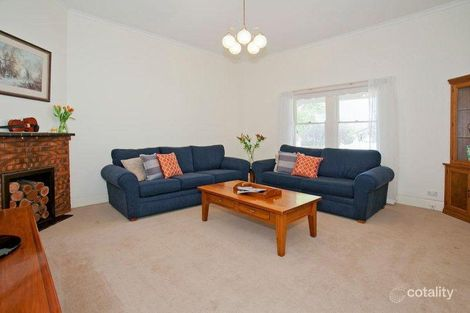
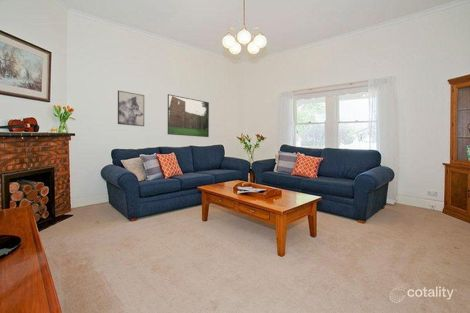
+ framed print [167,93,210,138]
+ wall art [117,90,145,127]
